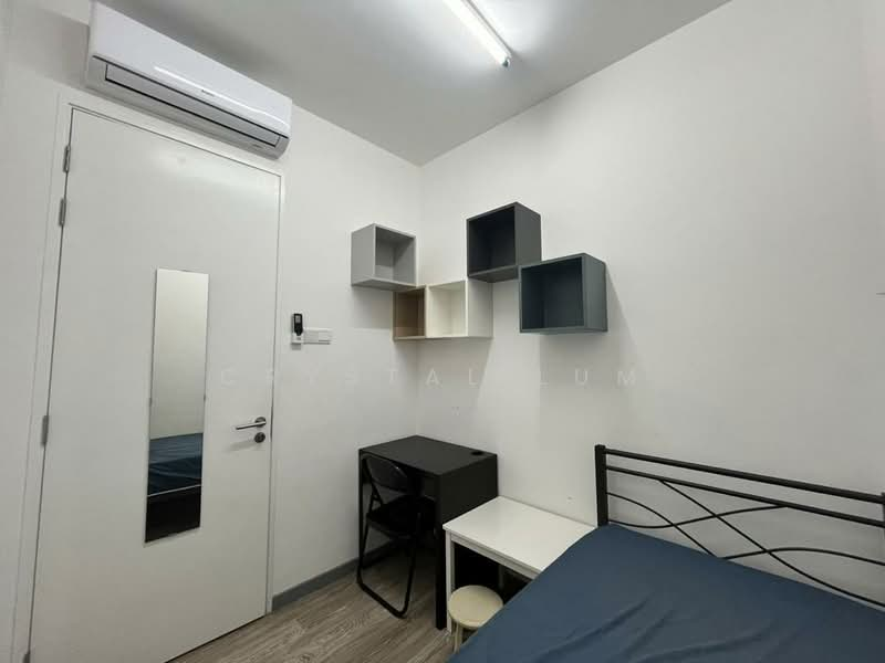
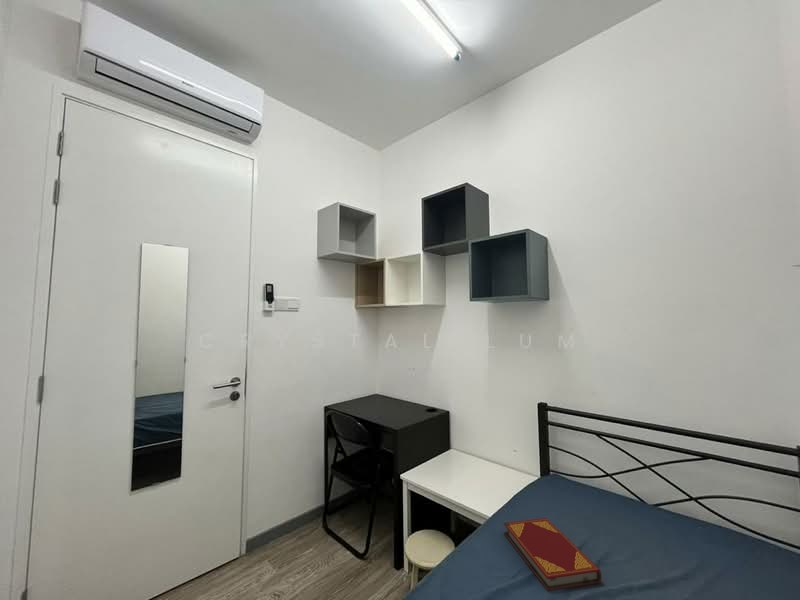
+ hardback book [503,517,603,592]
